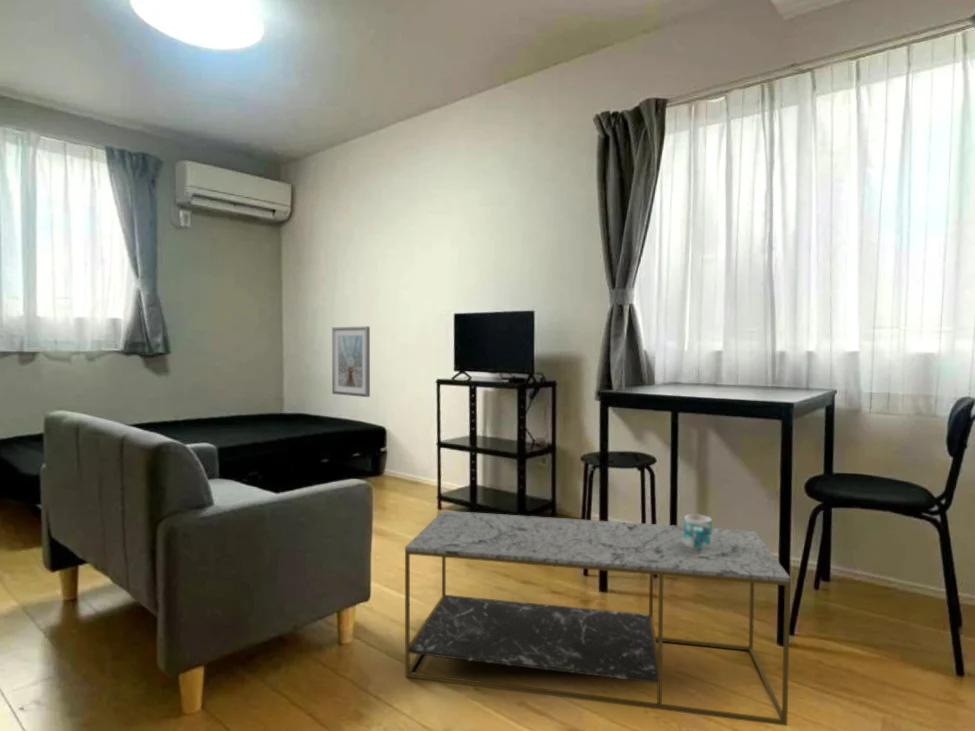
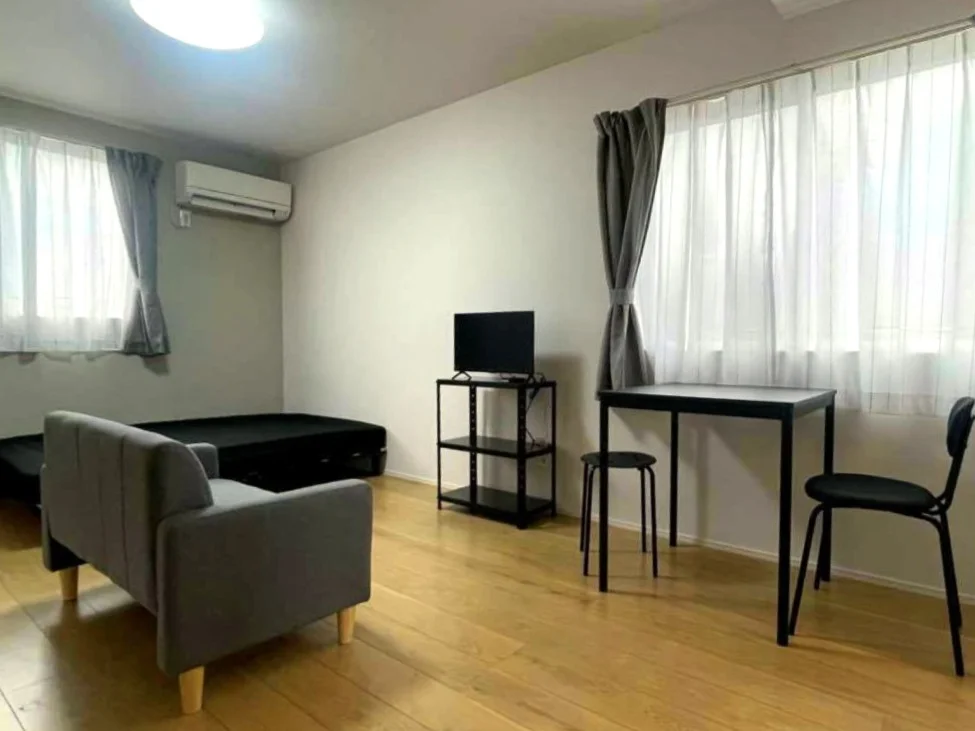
- mug [683,513,713,548]
- coffee table [404,510,792,727]
- picture frame [331,325,371,398]
